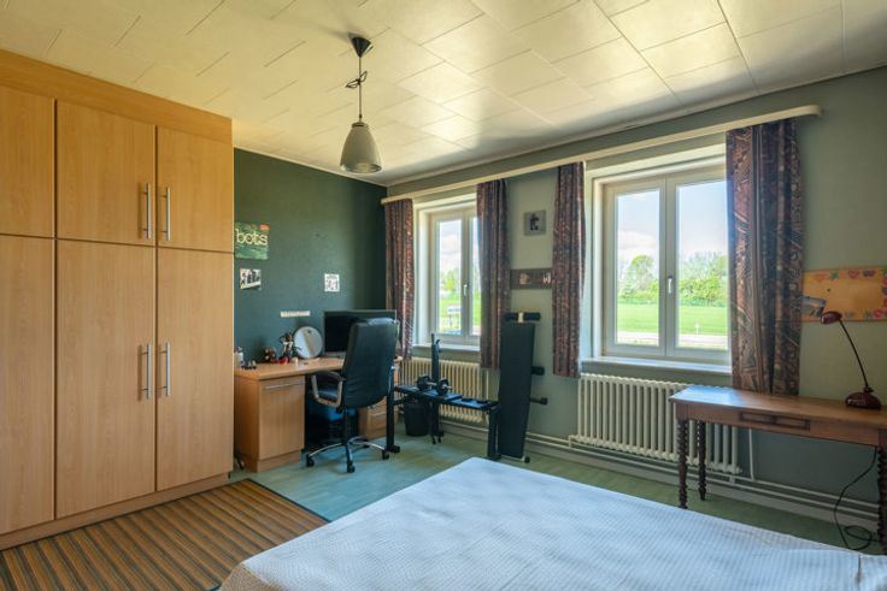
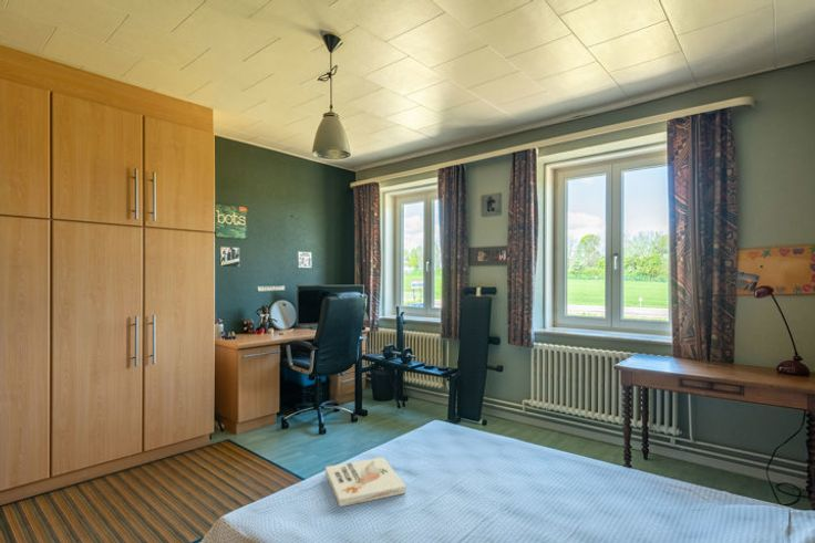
+ book [324,456,407,508]
